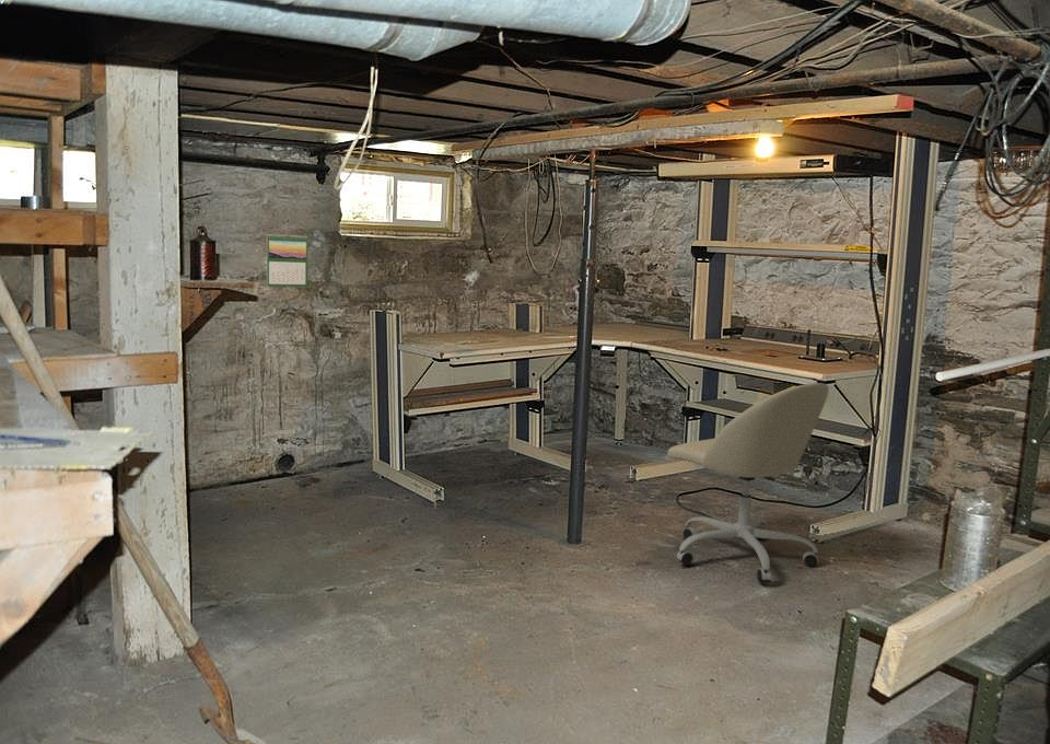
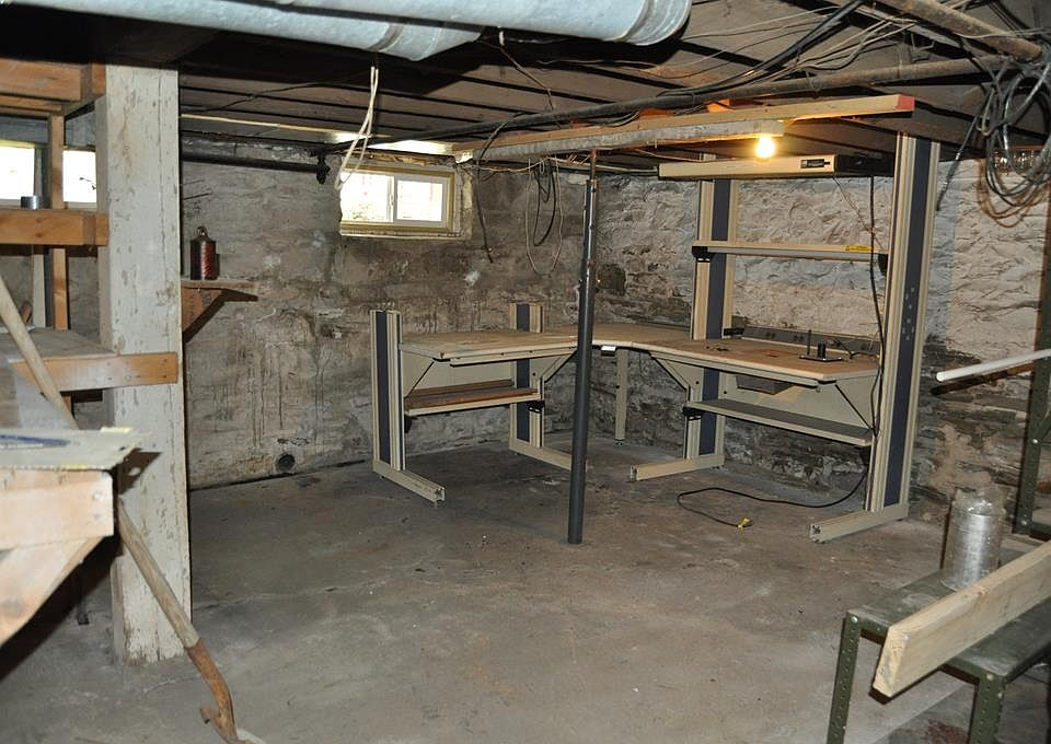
- calendar [266,233,310,288]
- office chair [666,382,830,584]
